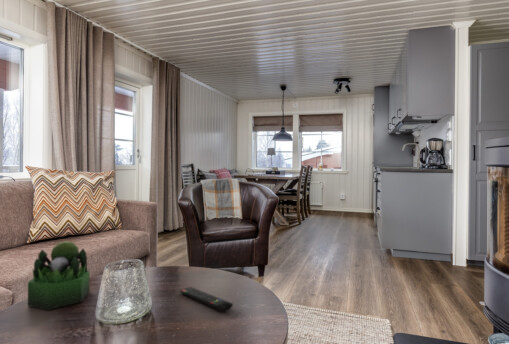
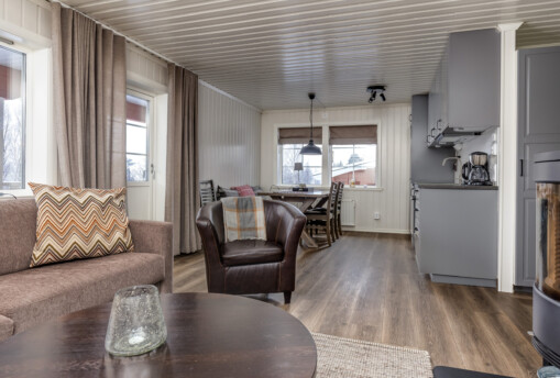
- remote control [179,286,234,312]
- plant [27,240,90,311]
